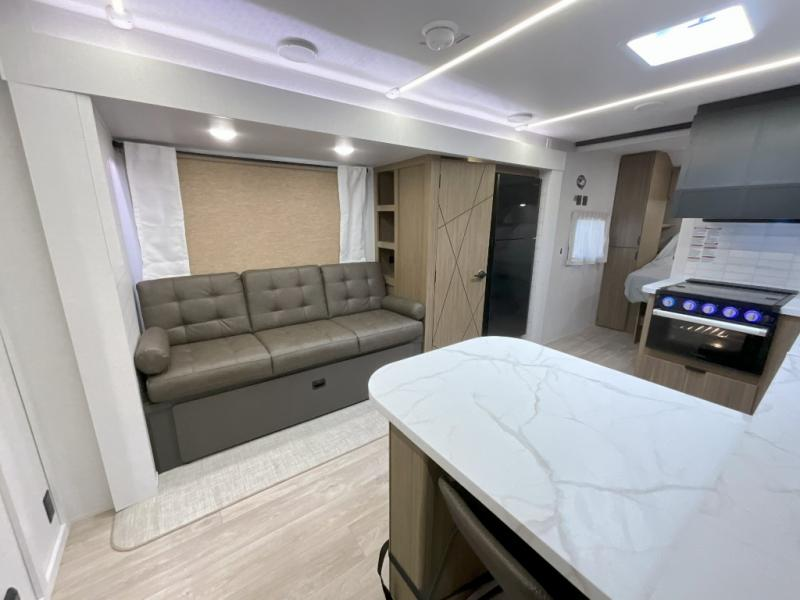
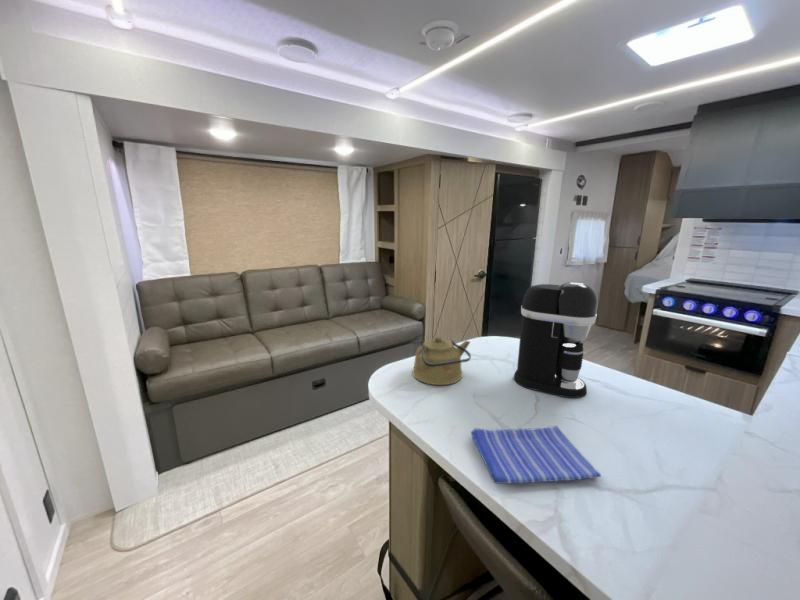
+ kettle [411,335,472,386]
+ coffee maker [513,281,599,399]
+ dish towel [470,425,602,485]
